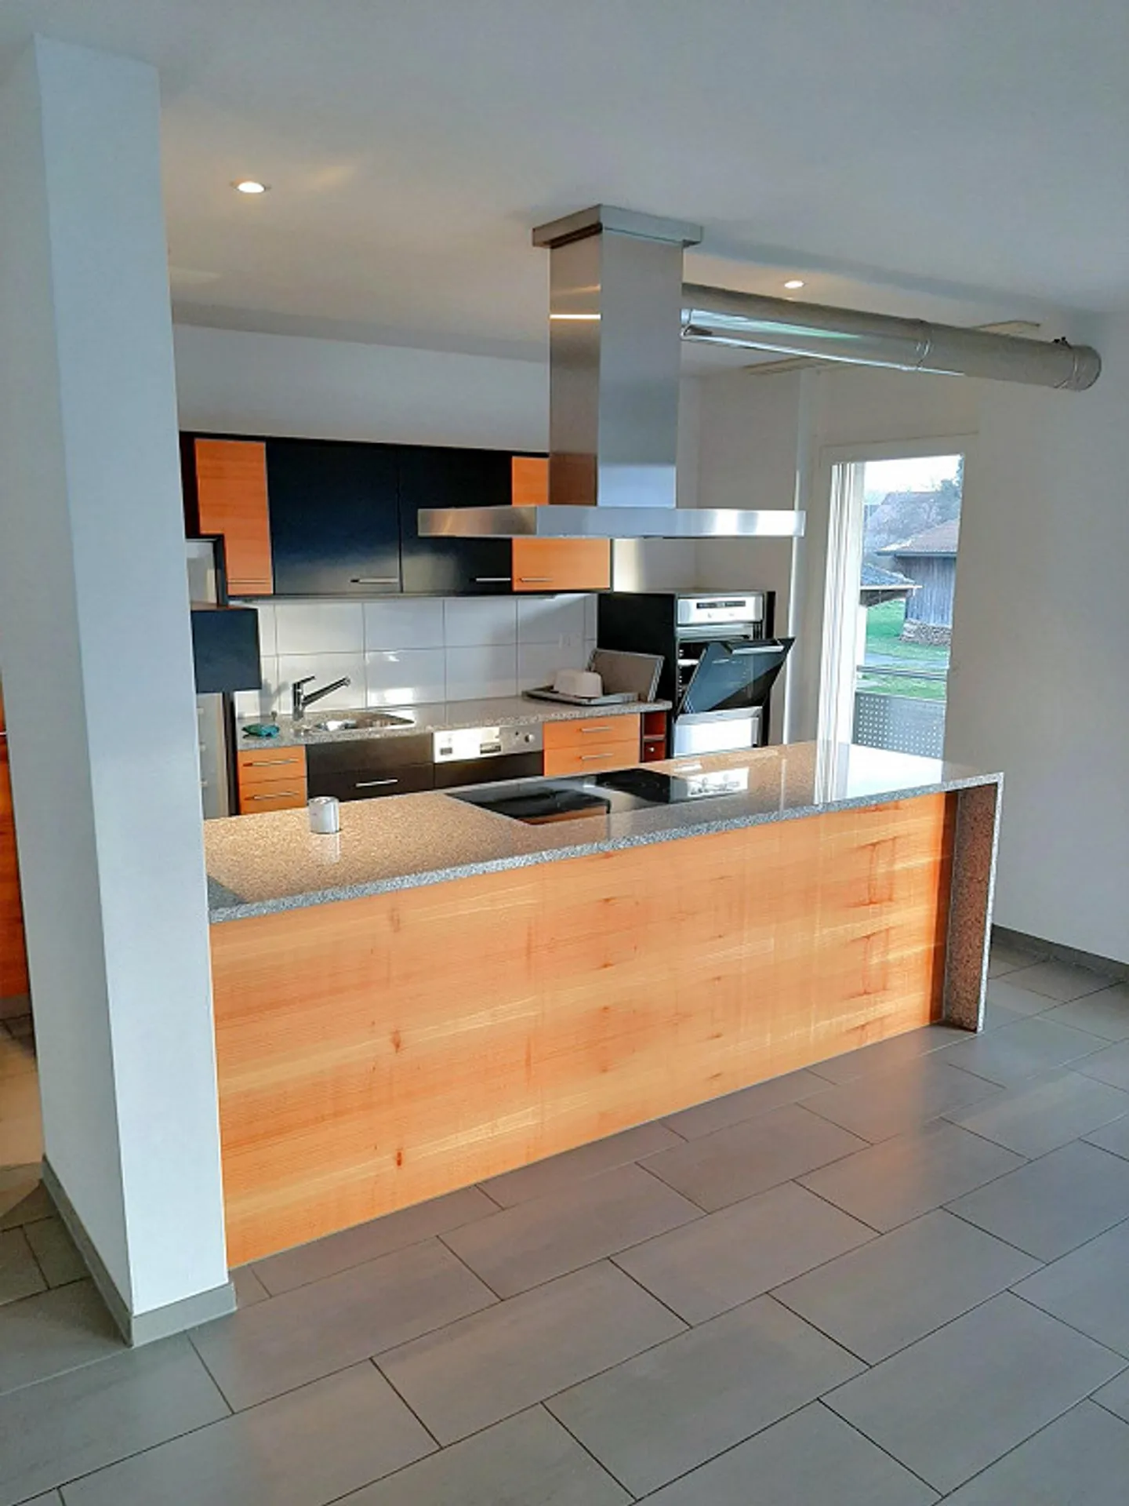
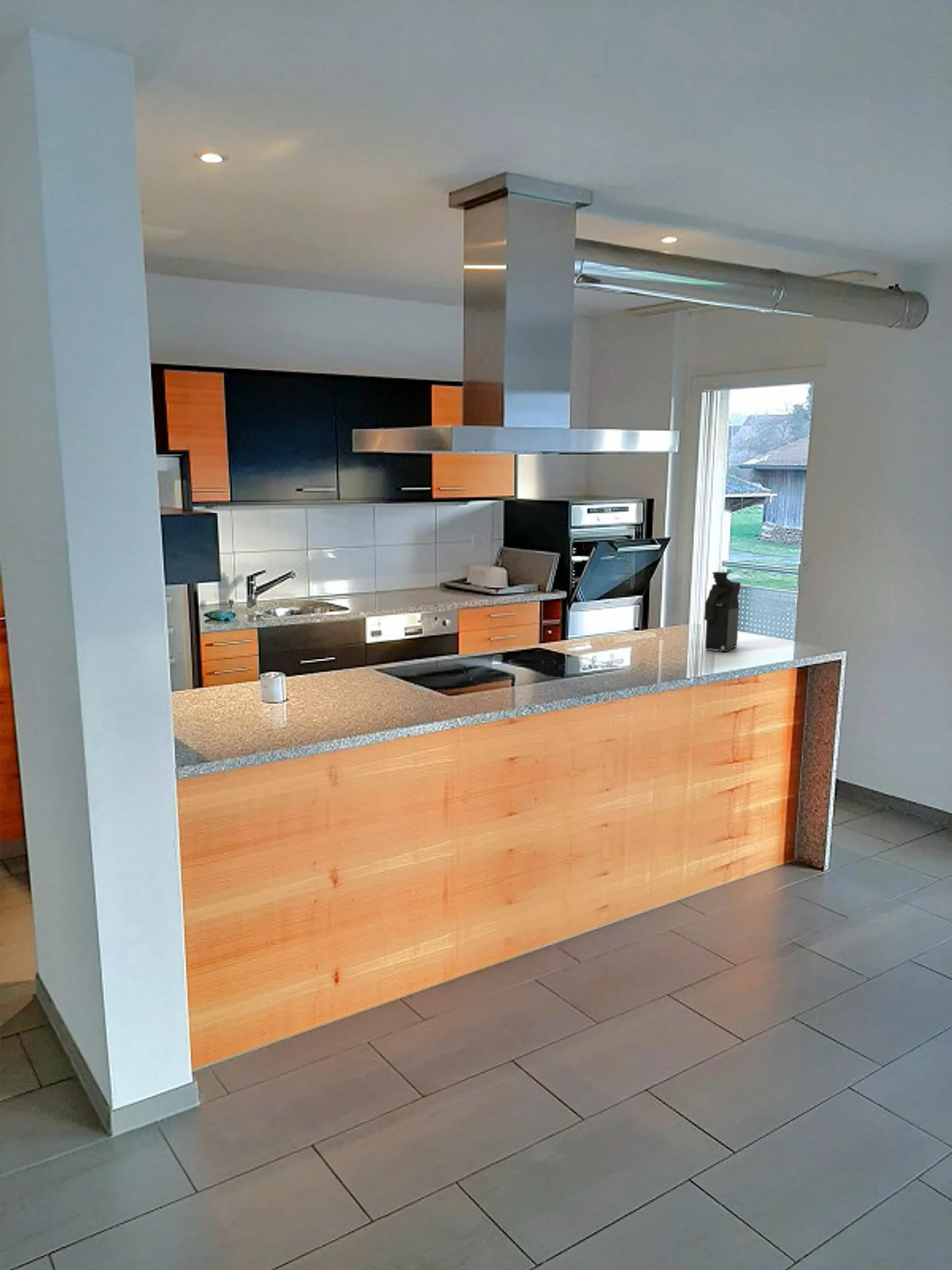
+ coffee maker [703,571,741,652]
